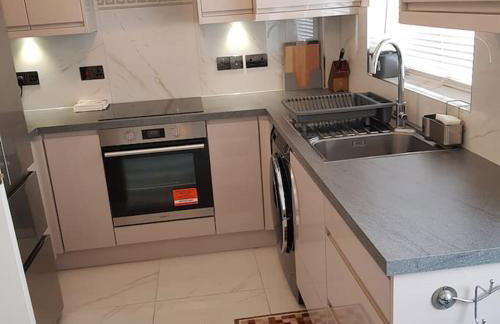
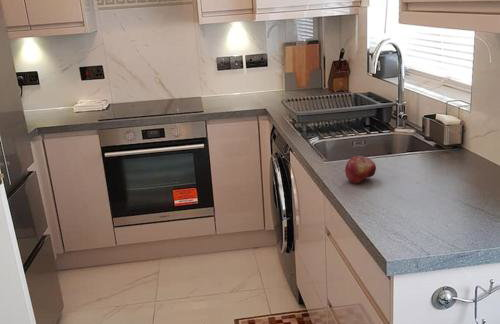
+ fruit [344,155,377,184]
